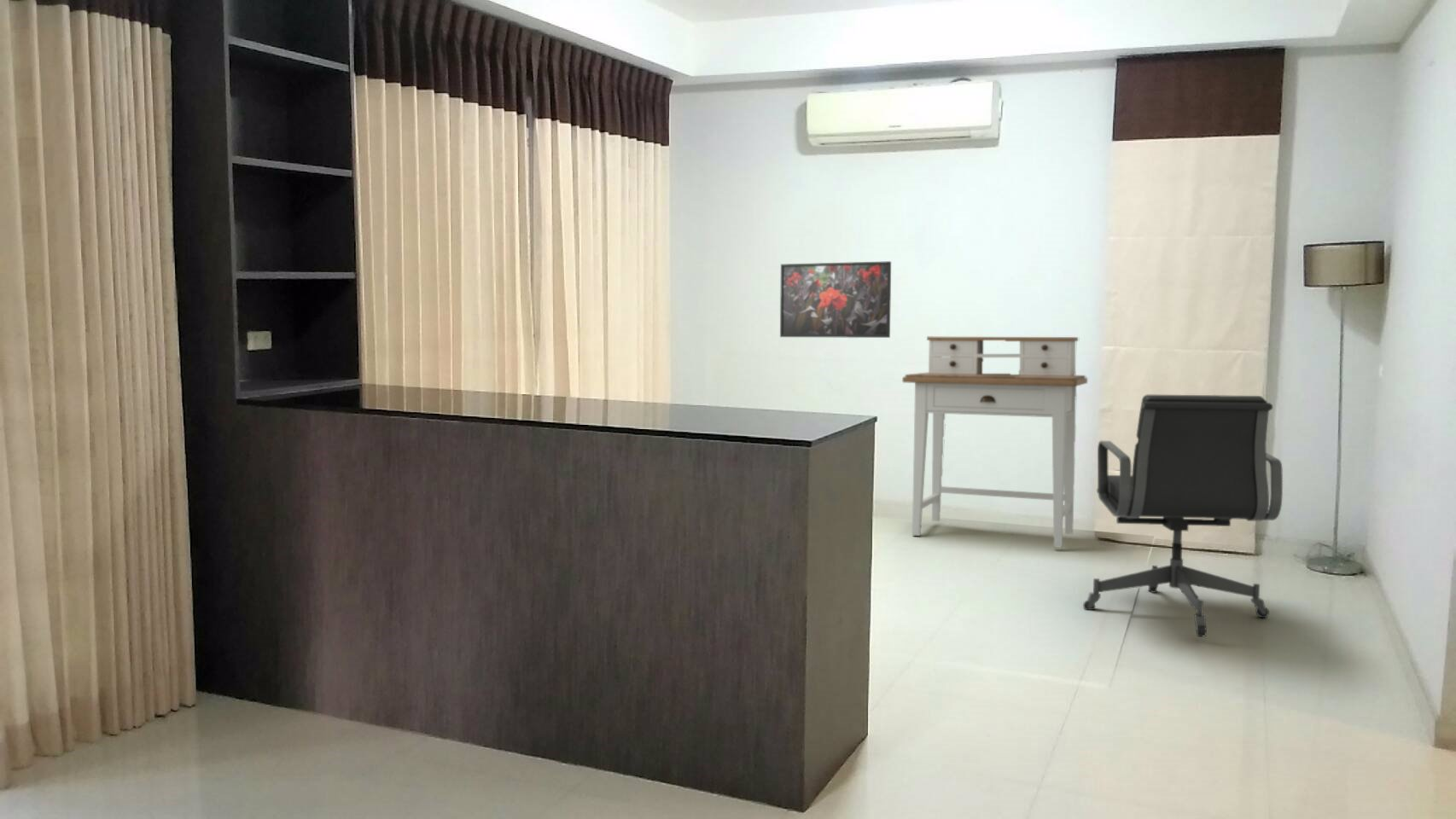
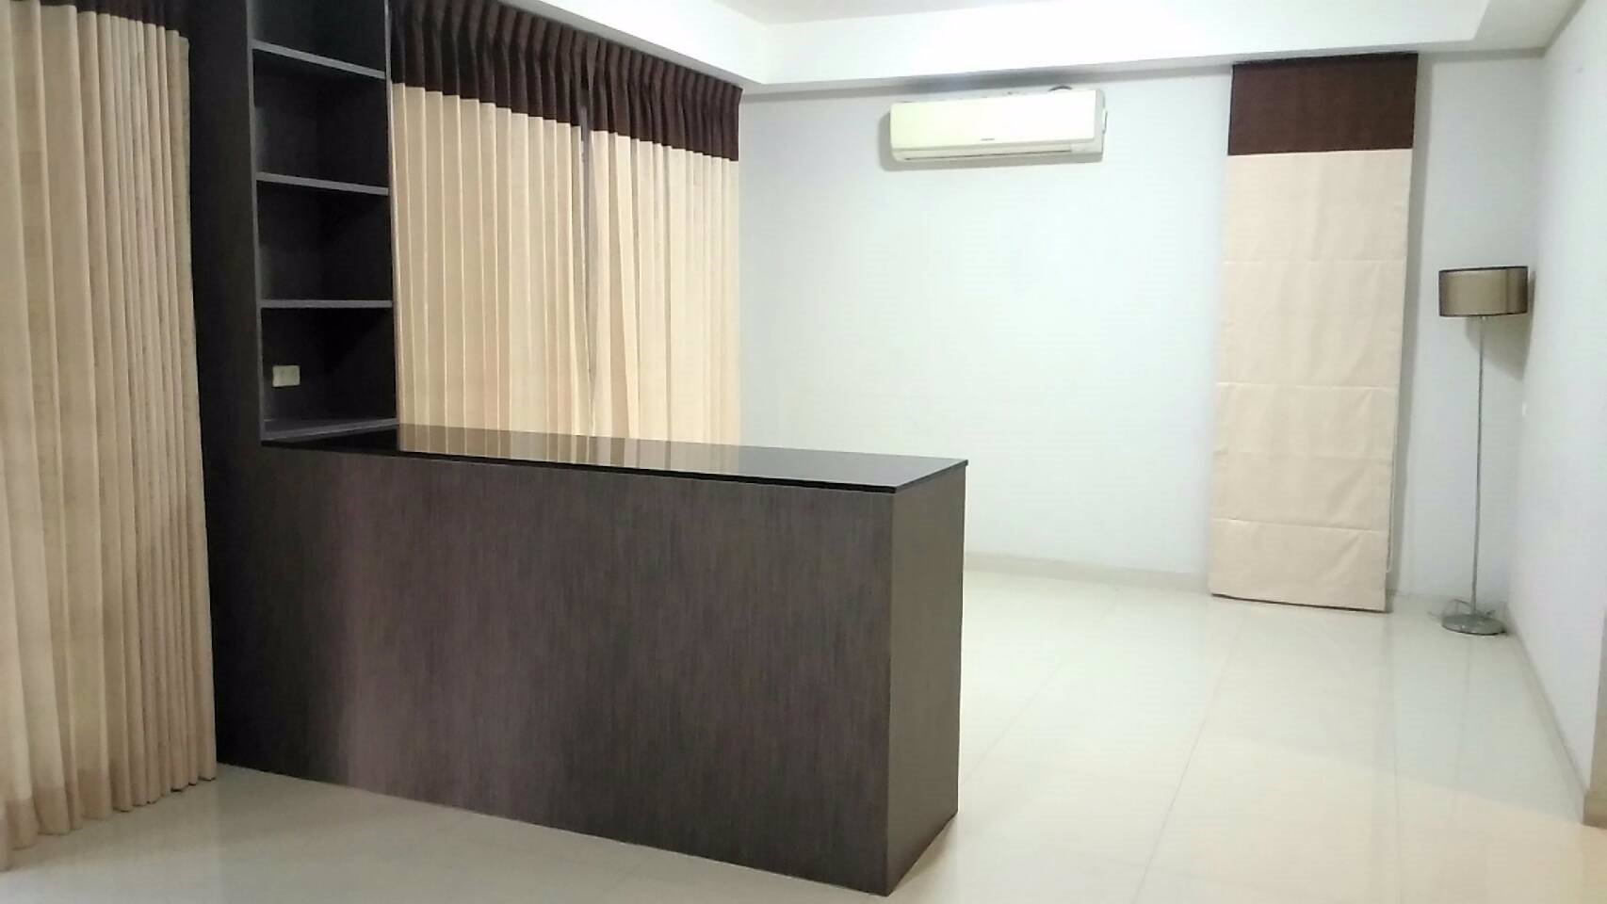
- office chair [1082,394,1284,638]
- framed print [779,260,892,339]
- desk [901,336,1088,549]
